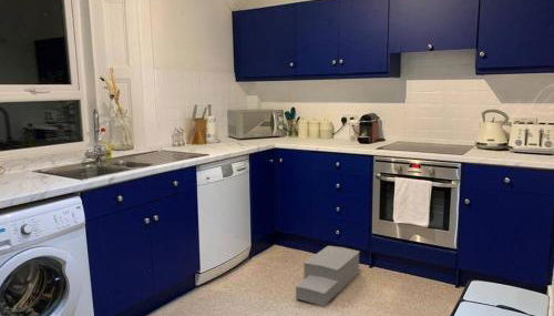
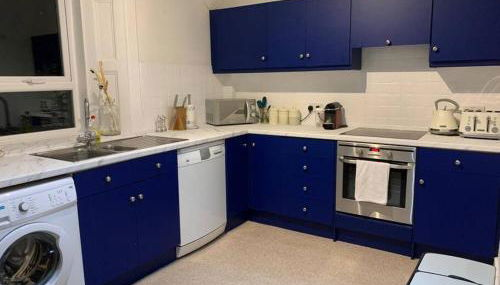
- step stool [295,245,360,307]
